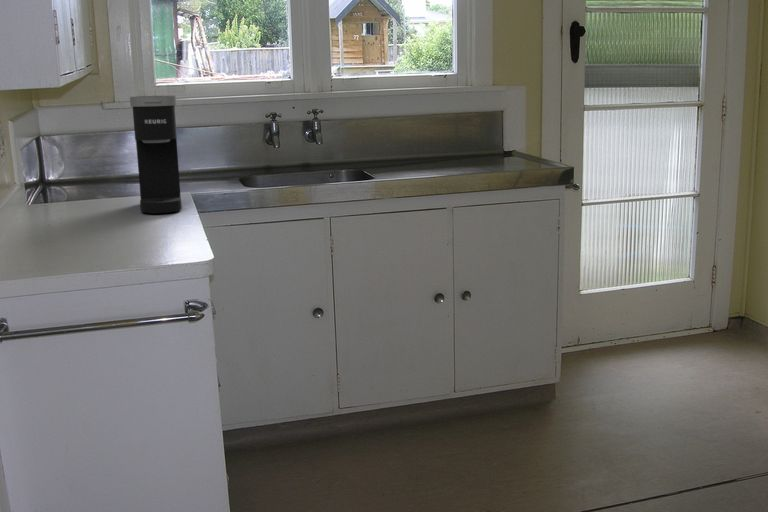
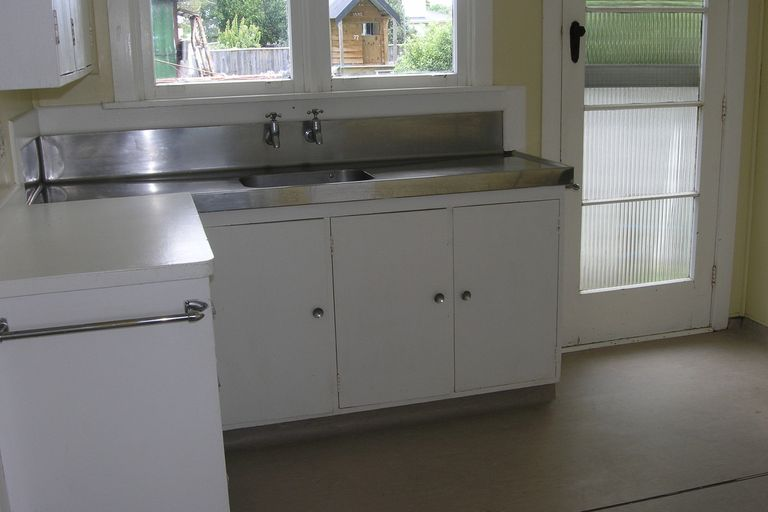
- coffee maker [129,95,183,215]
